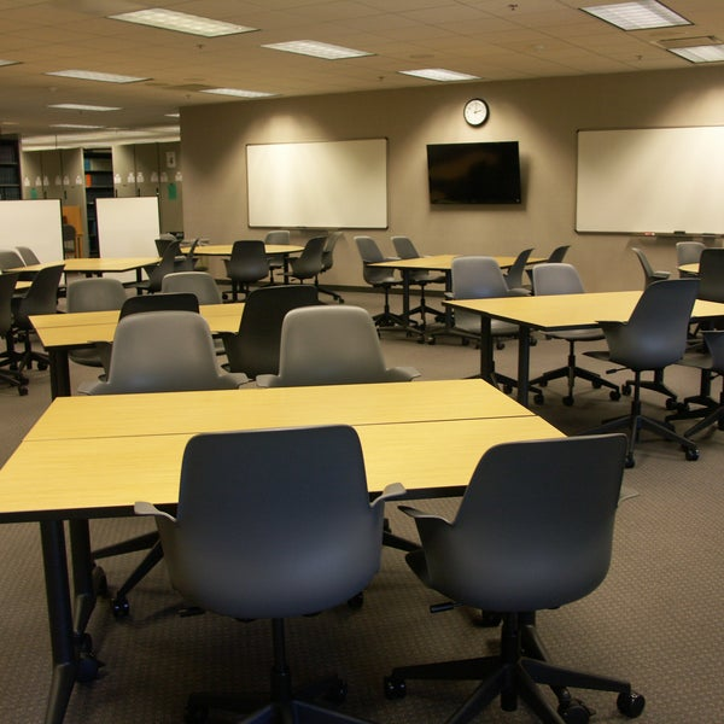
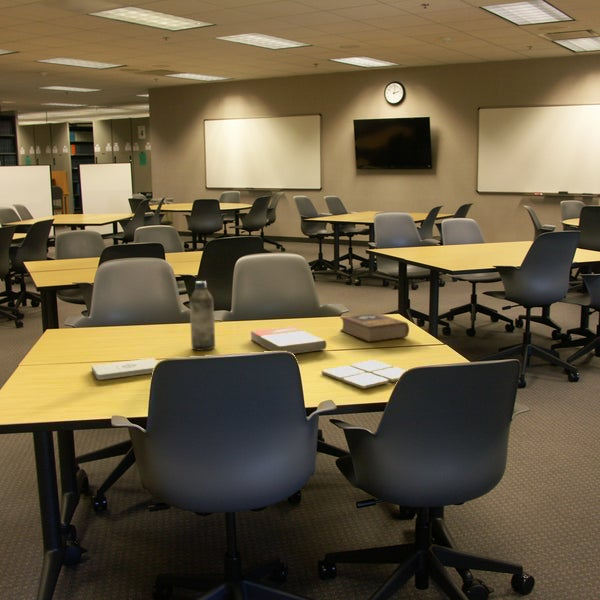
+ water bottle [189,280,216,351]
+ drink coaster [321,359,407,390]
+ book [339,312,410,343]
+ book [250,325,327,355]
+ notepad [91,357,159,381]
